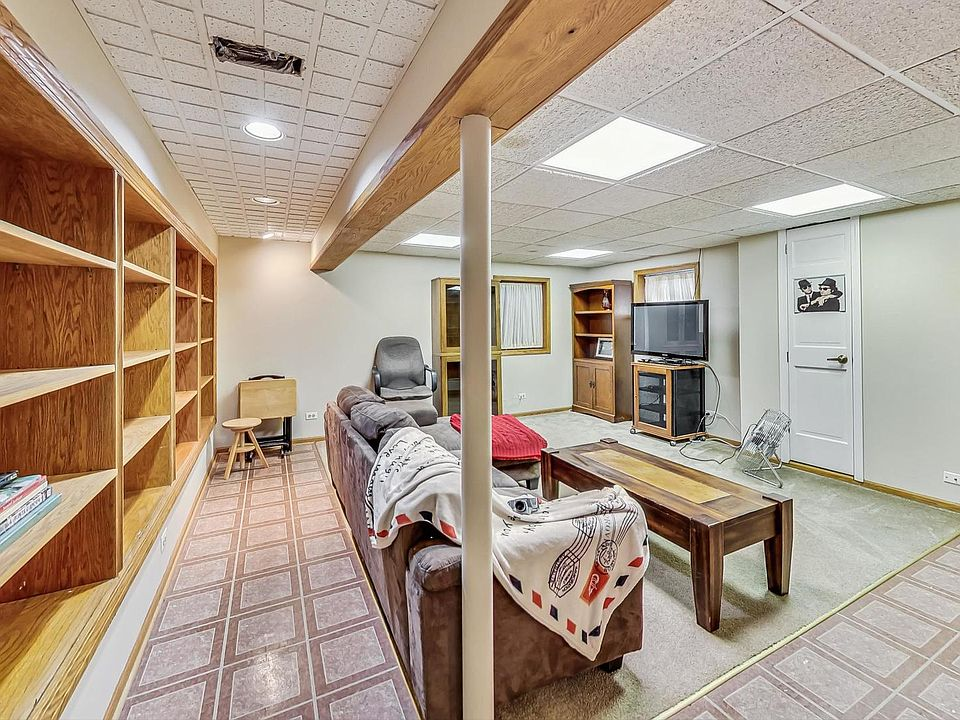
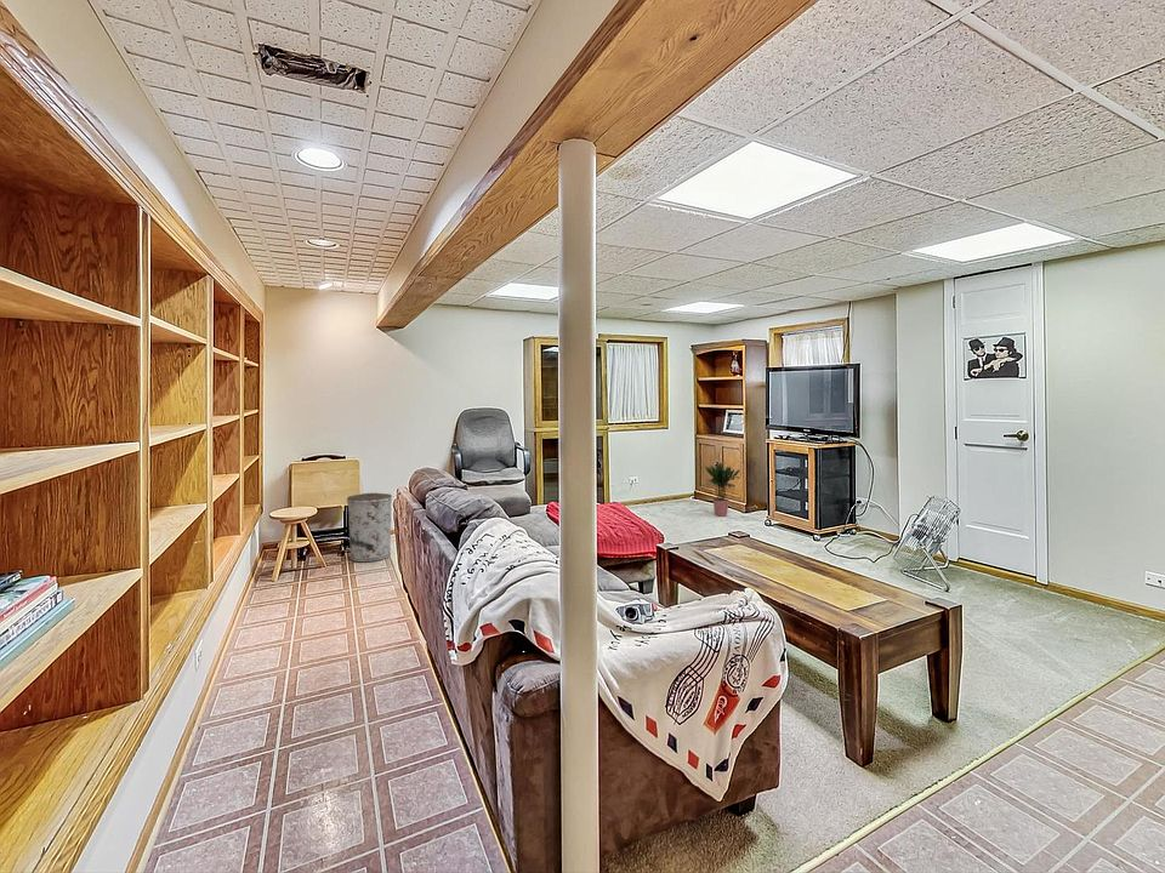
+ trash can [346,492,393,563]
+ potted plant [704,463,741,517]
